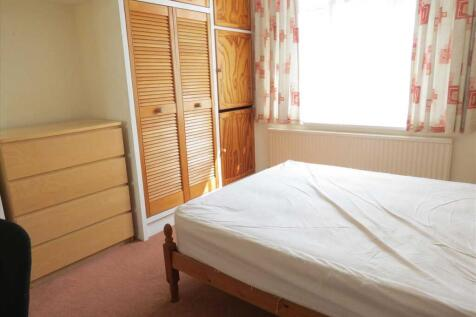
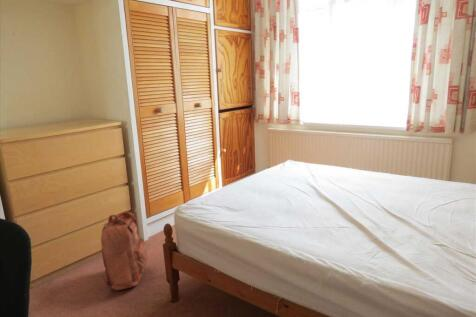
+ backpack [100,211,148,291]
